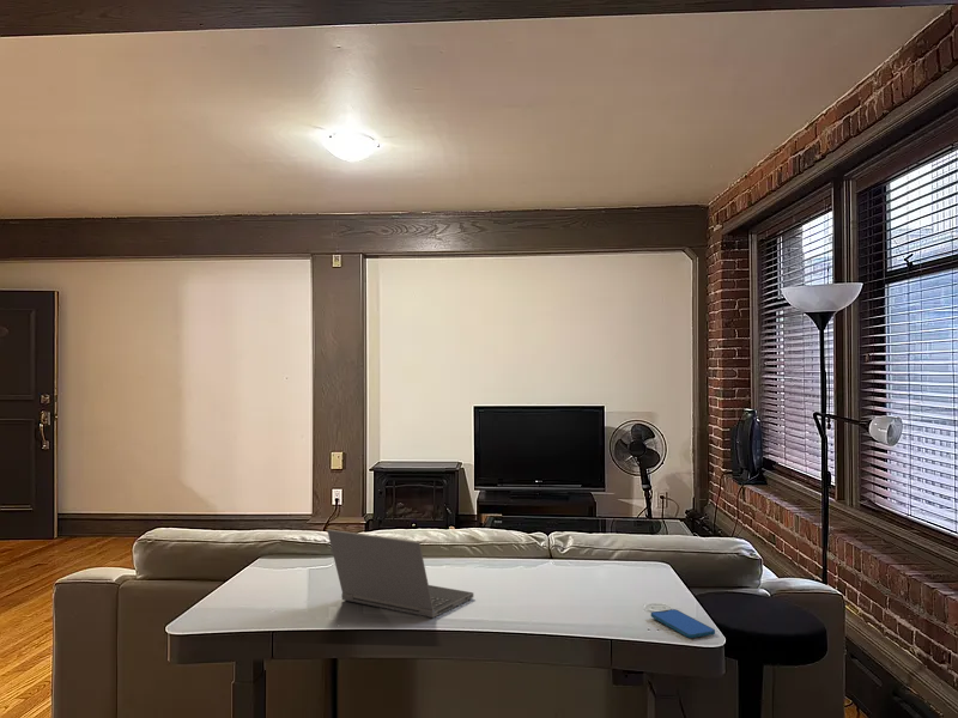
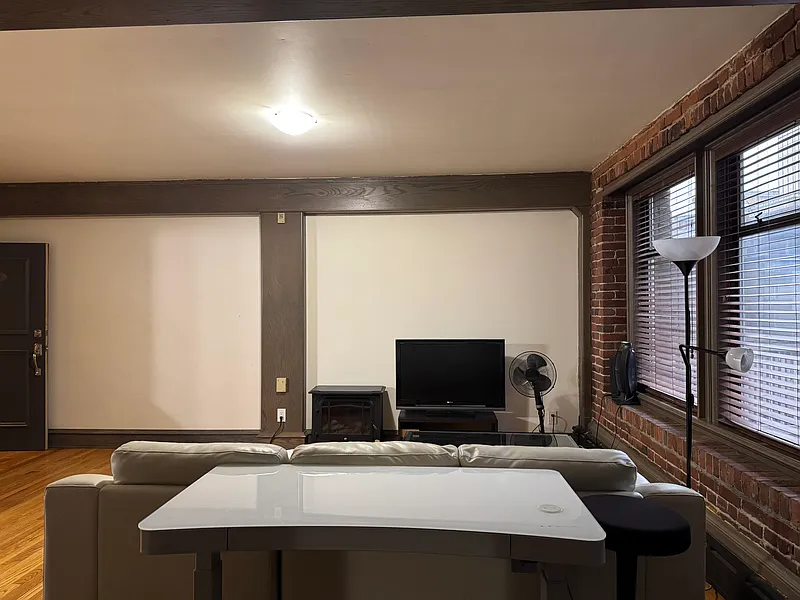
- smartphone [650,608,716,639]
- laptop computer [326,528,474,619]
